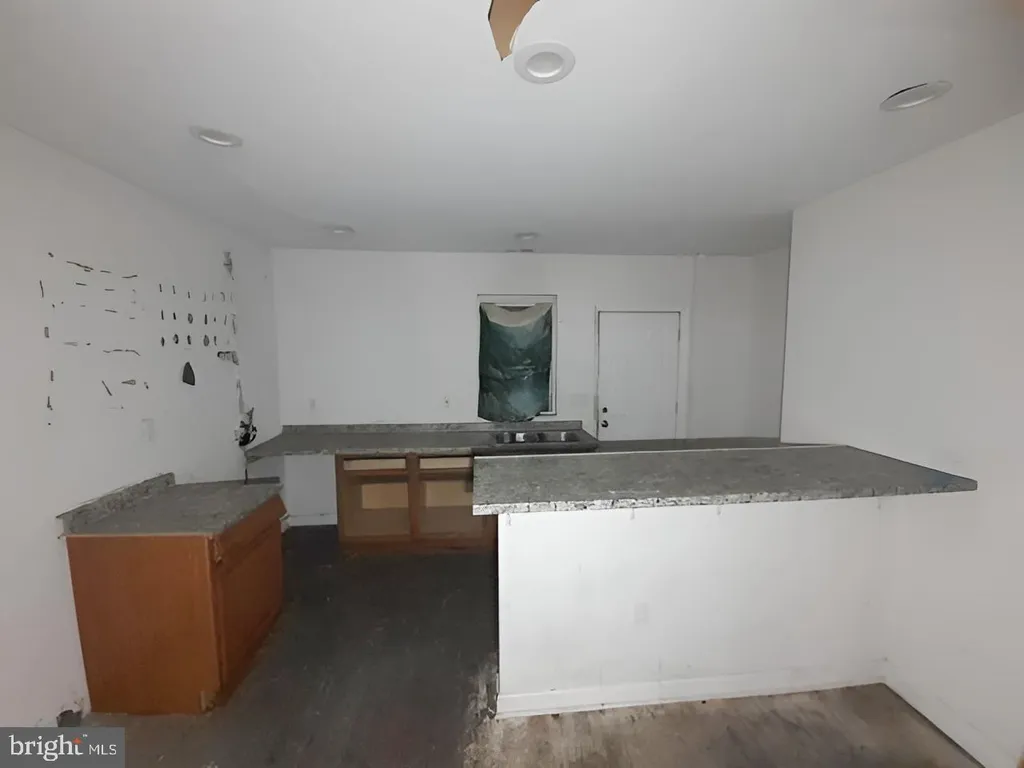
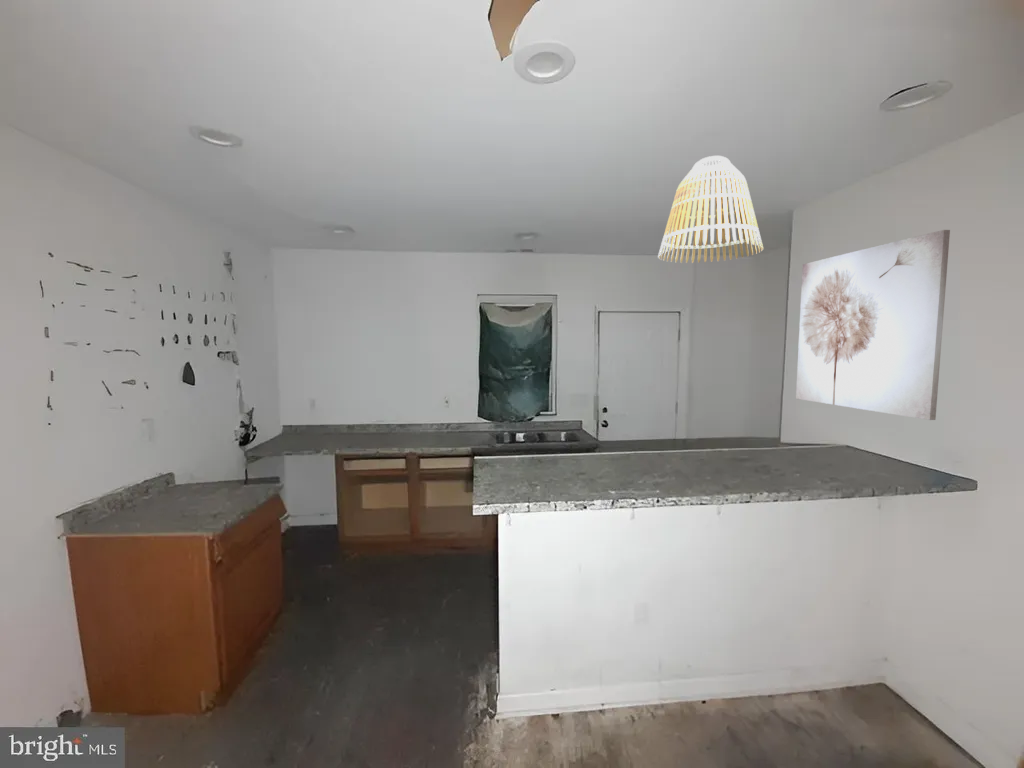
+ wall art [795,229,951,421]
+ lamp shade [657,155,764,264]
